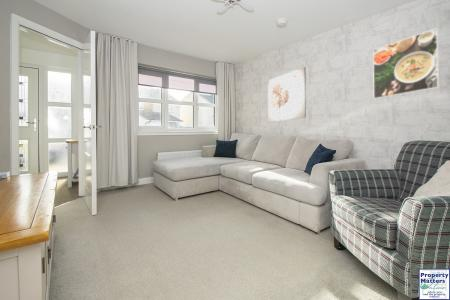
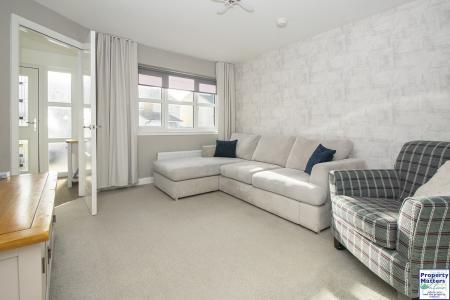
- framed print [372,27,440,100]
- wall art [267,66,307,124]
